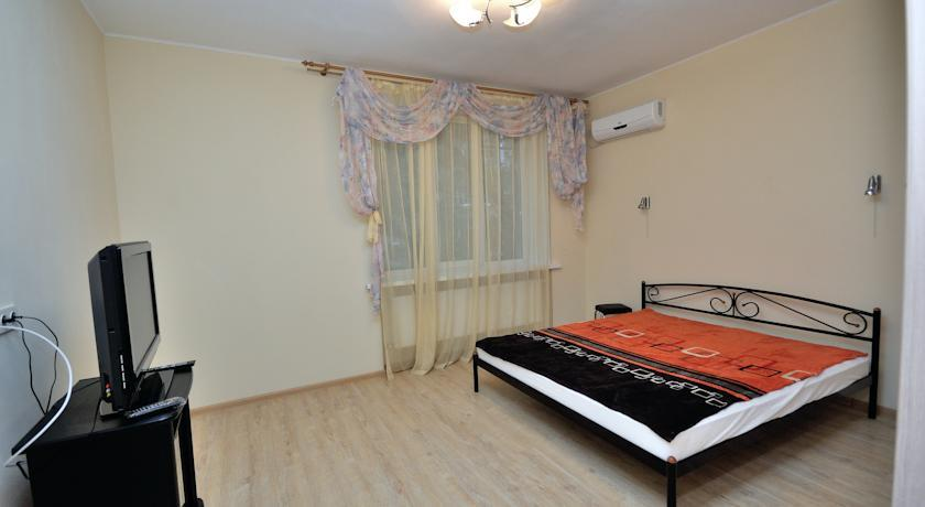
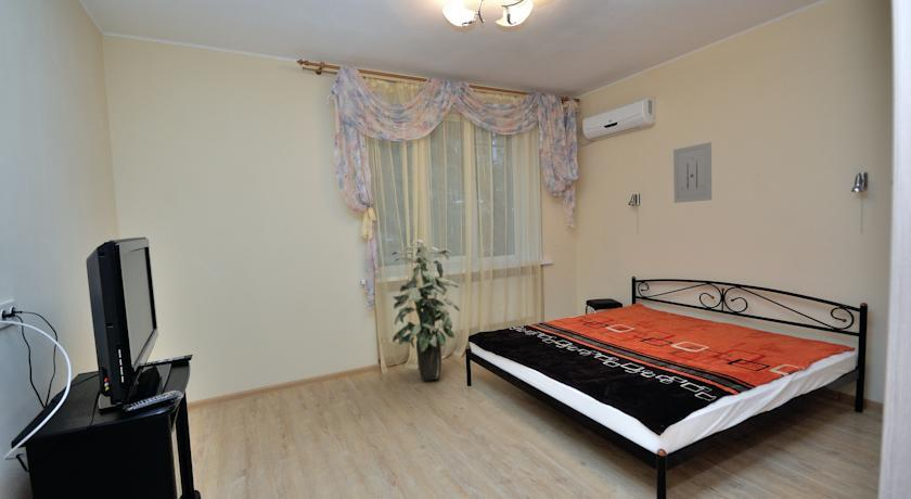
+ indoor plant [392,239,461,382]
+ wall art [672,141,713,204]
